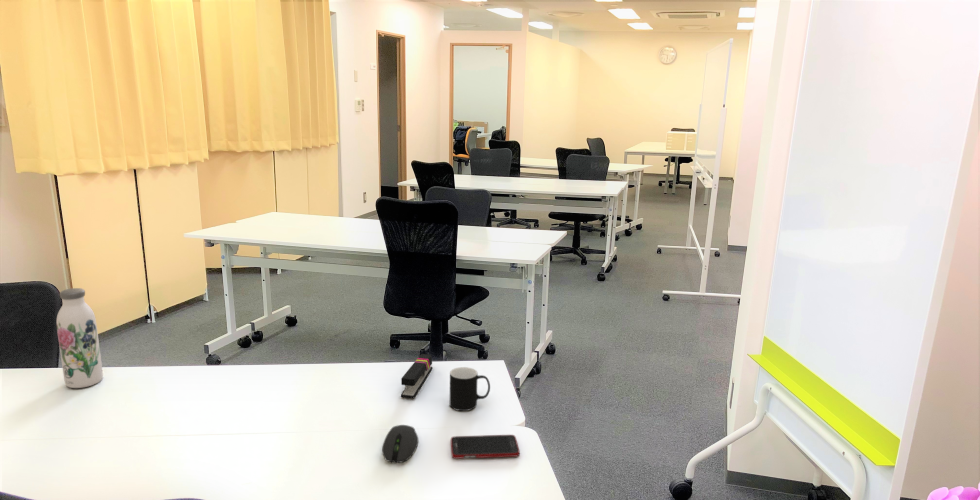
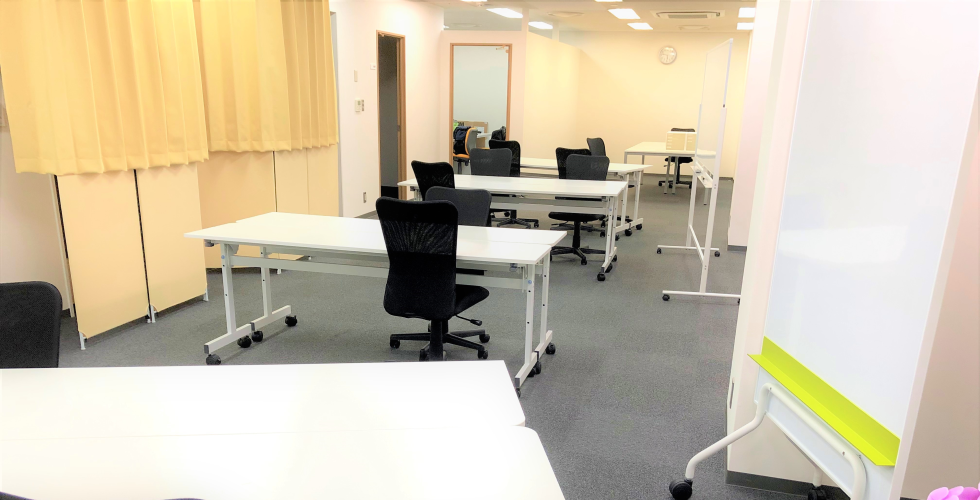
- cell phone [450,434,521,460]
- water bottle [56,287,104,389]
- computer mouse [381,424,419,464]
- stapler [400,353,433,399]
- cup [449,366,491,412]
